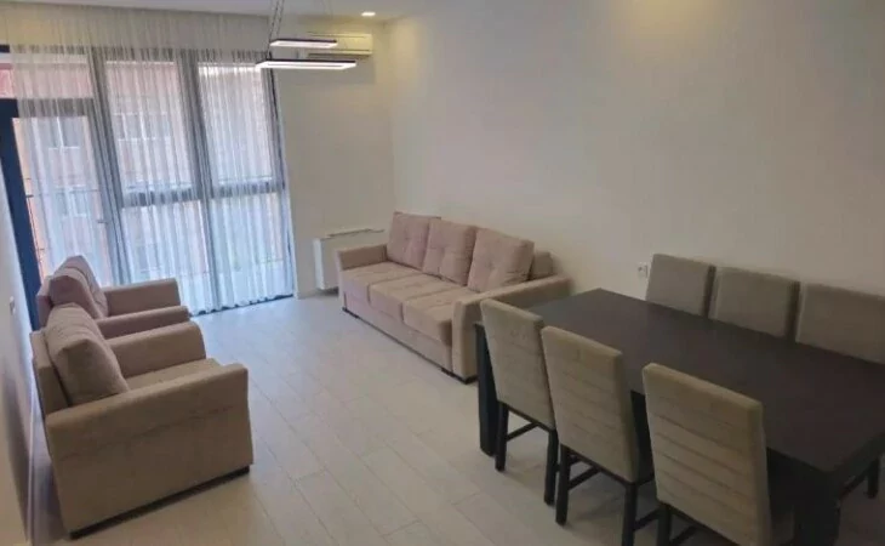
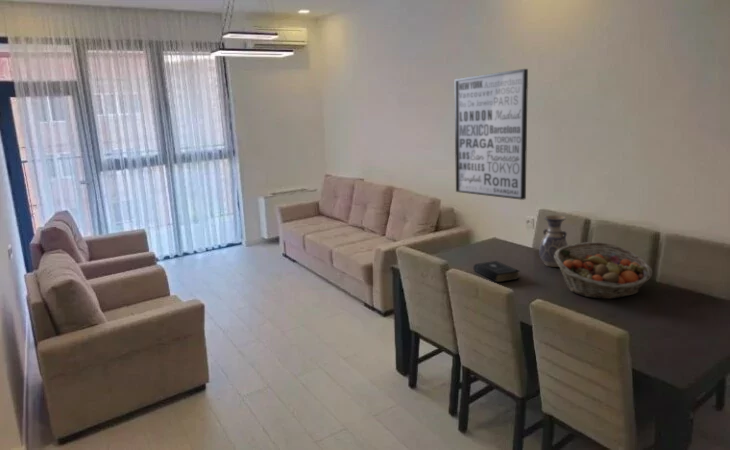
+ book [473,260,521,283]
+ fruit basket [554,241,653,300]
+ wall art [454,68,529,201]
+ vase [538,214,569,268]
